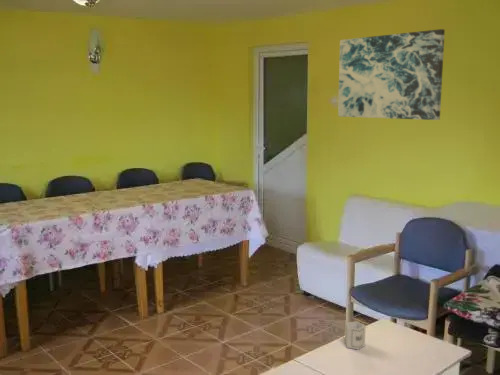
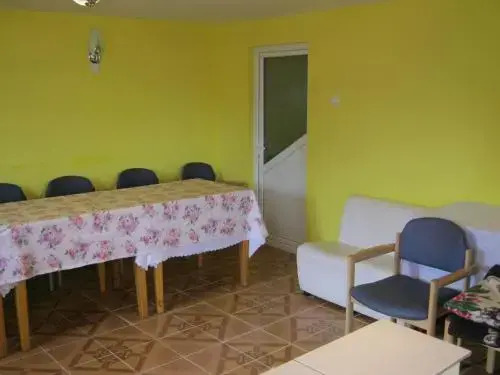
- cup [344,320,367,351]
- wall art [337,28,446,121]
